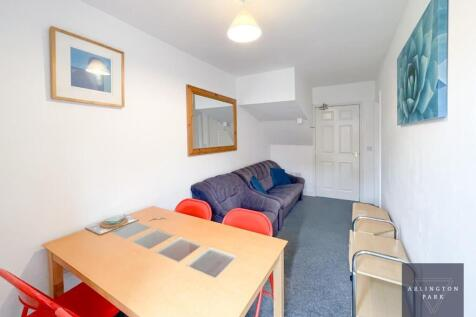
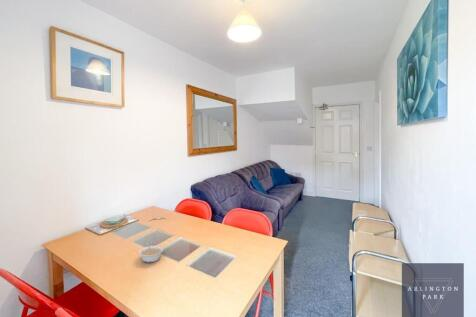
+ legume [137,242,164,264]
